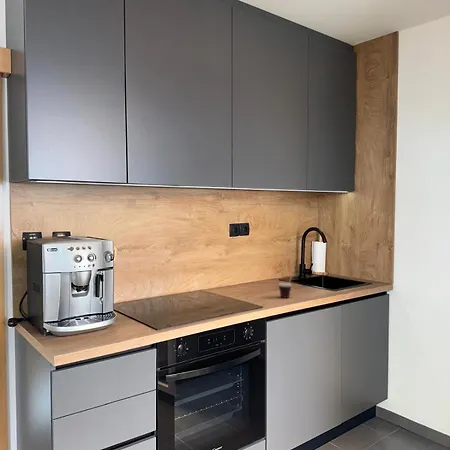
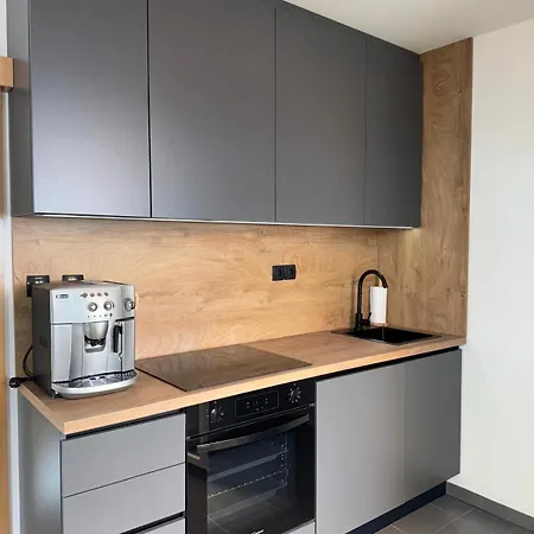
- cup [278,272,298,298]
